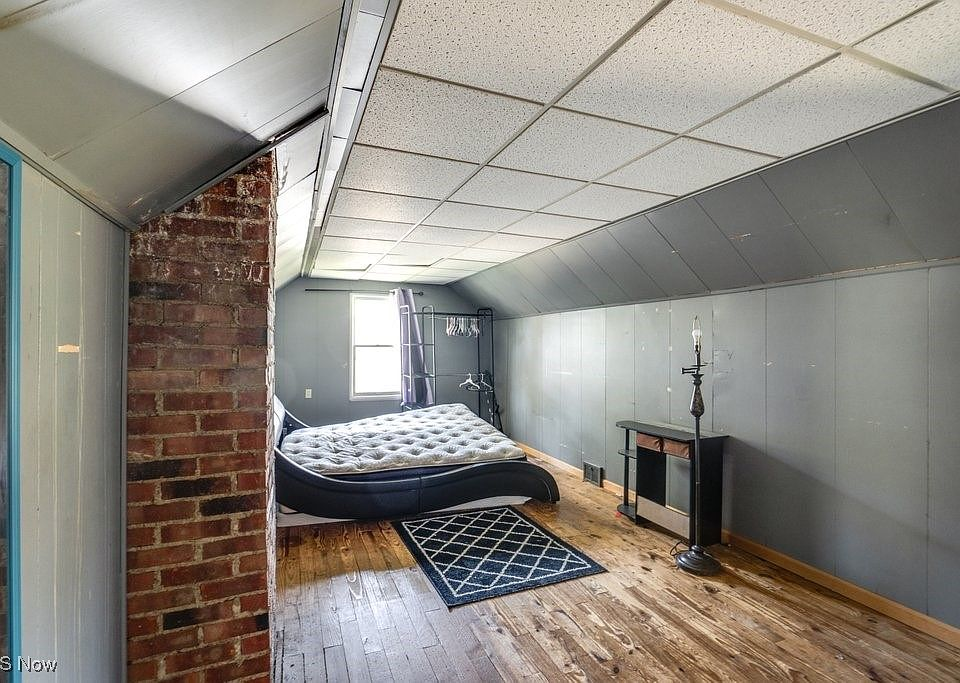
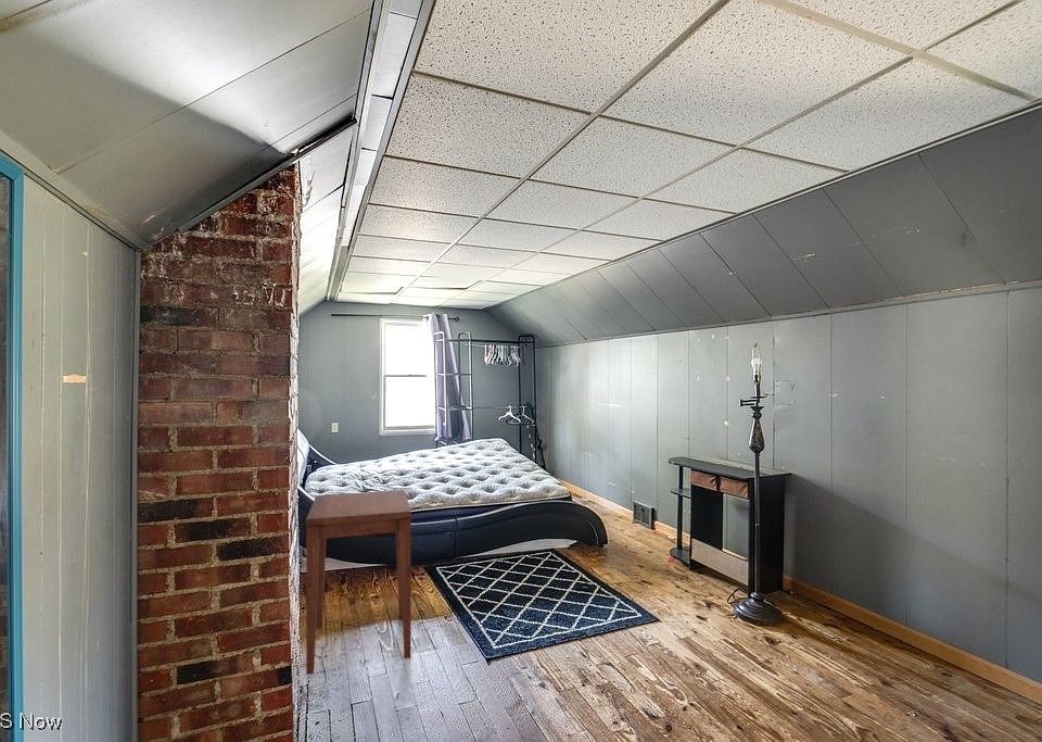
+ side table [305,489,412,676]
